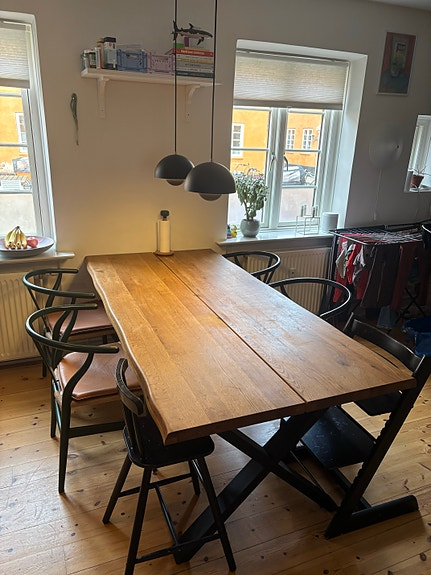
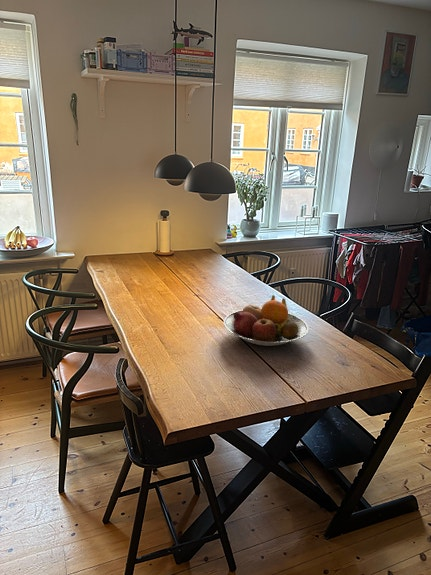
+ fruit bowl [223,294,309,347]
